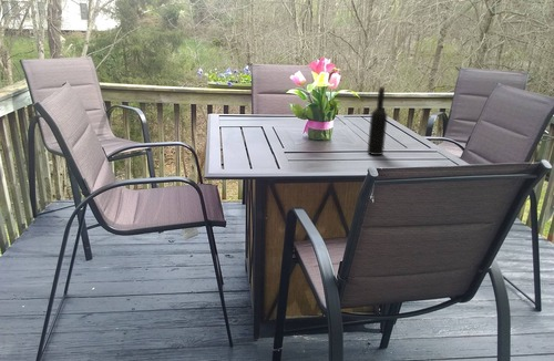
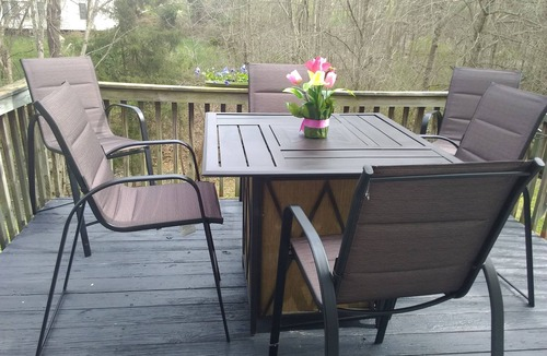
- wine bottle [367,85,389,156]
